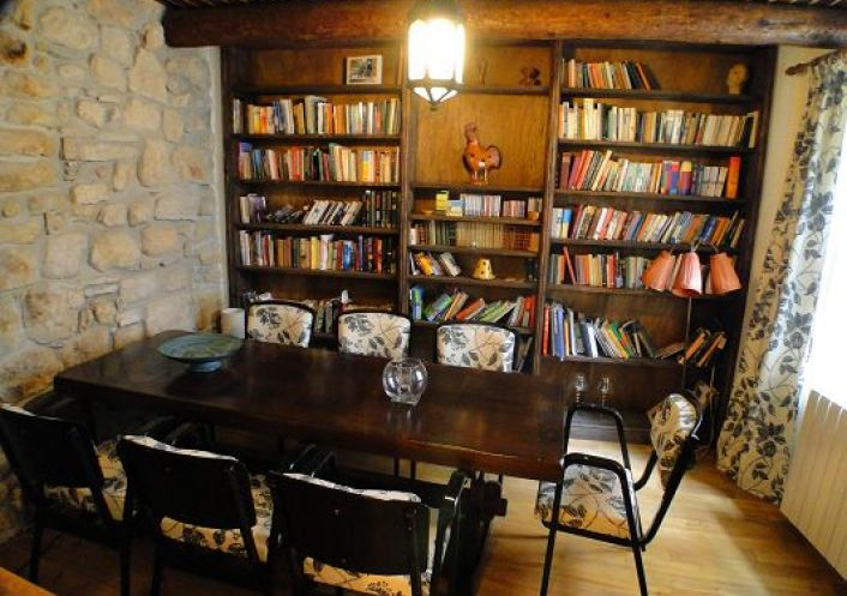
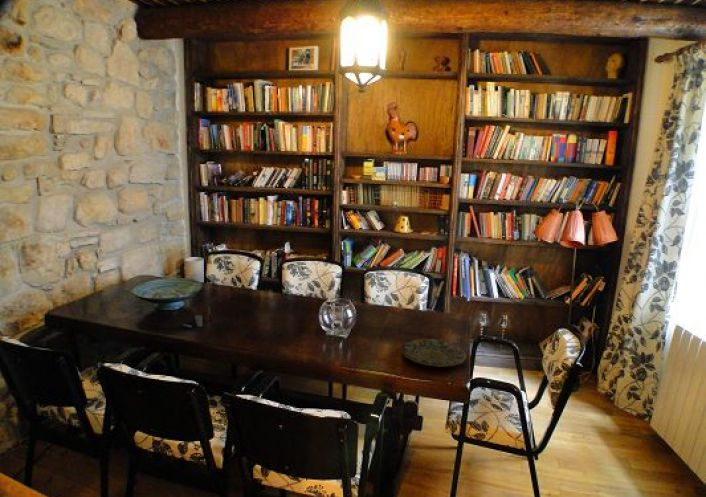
+ plate [400,338,467,368]
+ cup [182,304,212,331]
